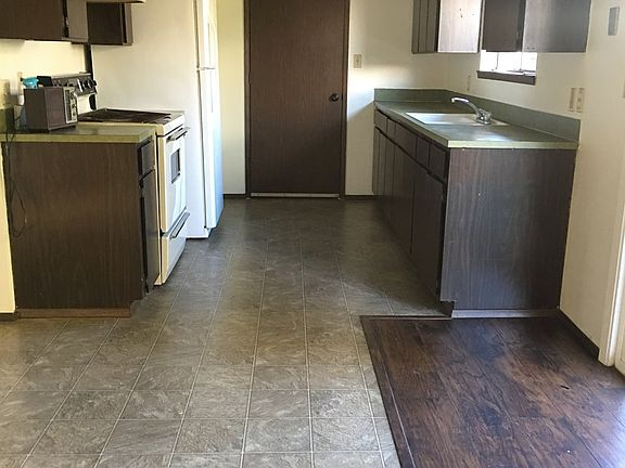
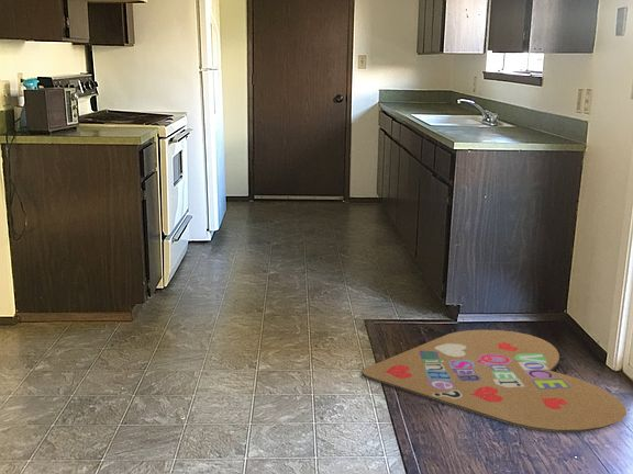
+ rug [362,329,628,433]
